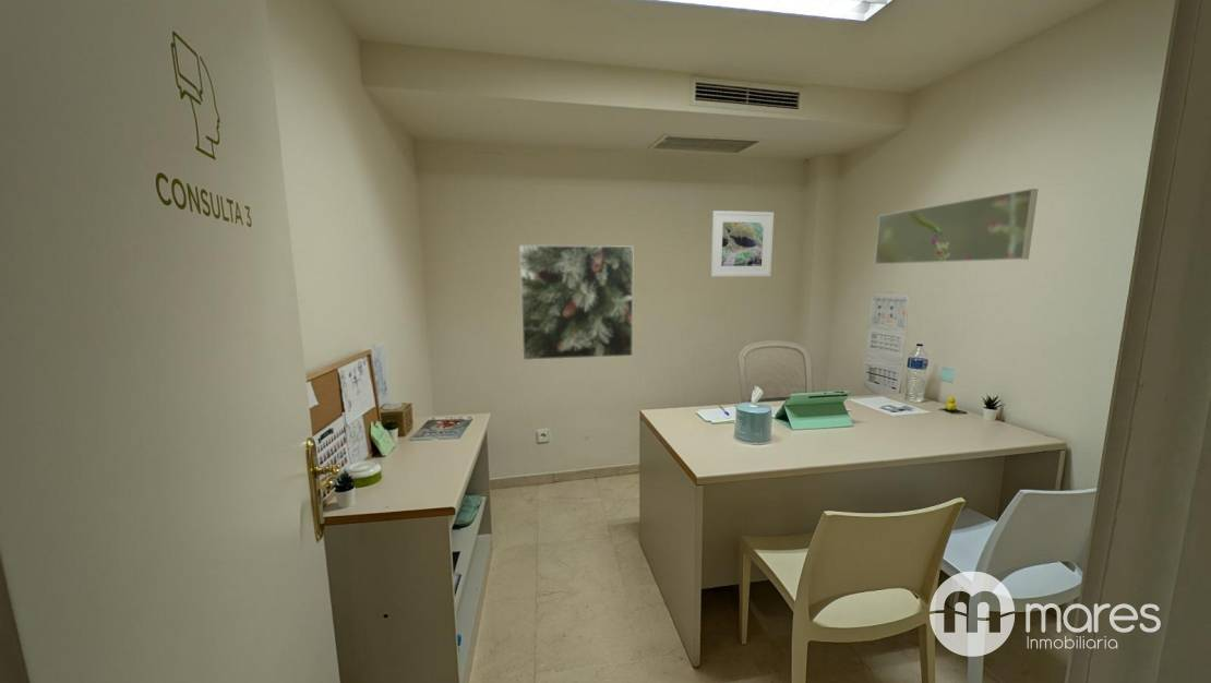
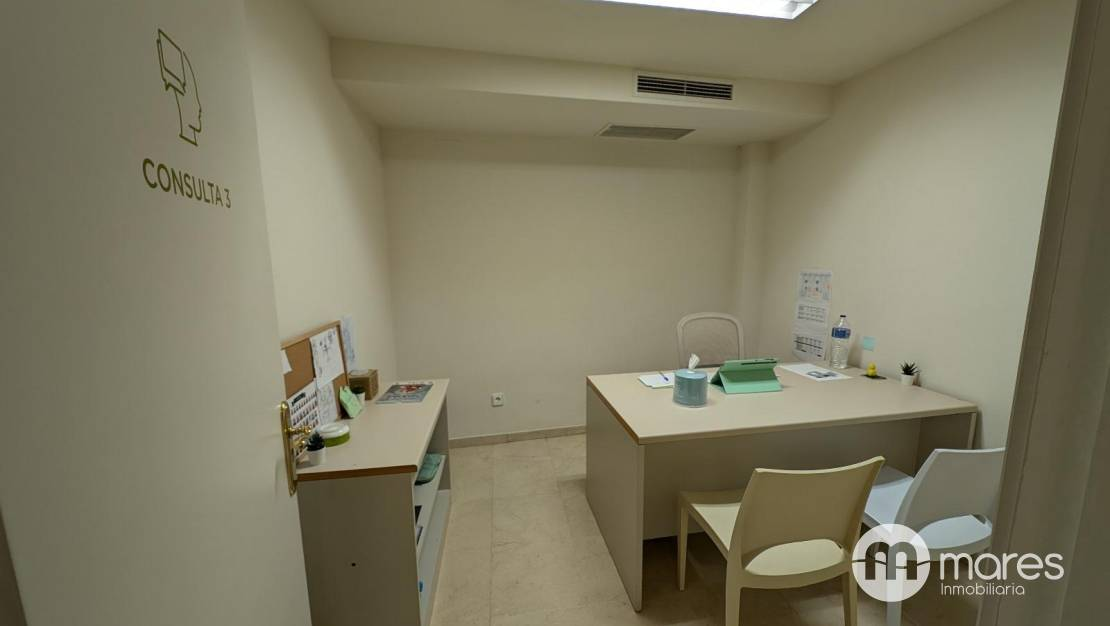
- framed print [709,209,775,277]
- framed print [518,244,634,361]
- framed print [874,188,1039,265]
